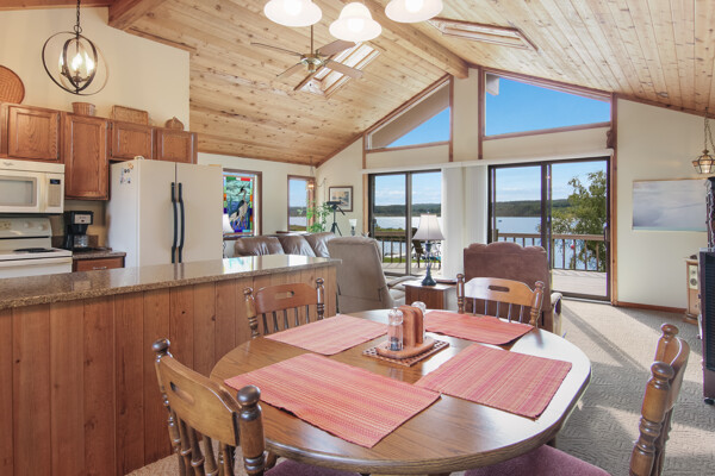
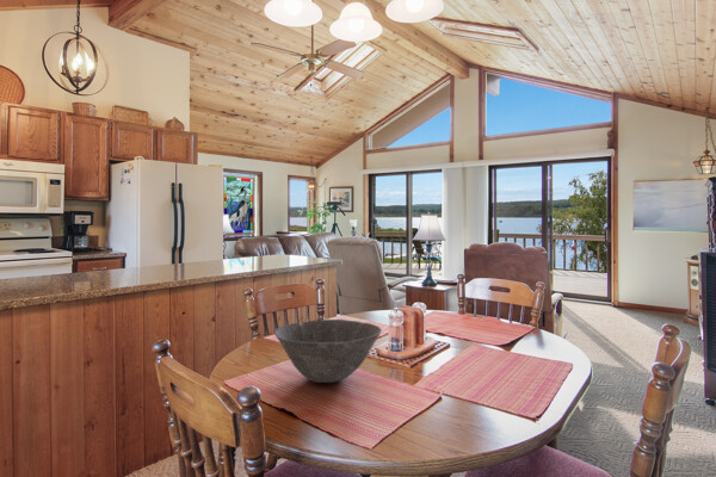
+ bowl [273,318,383,384]
